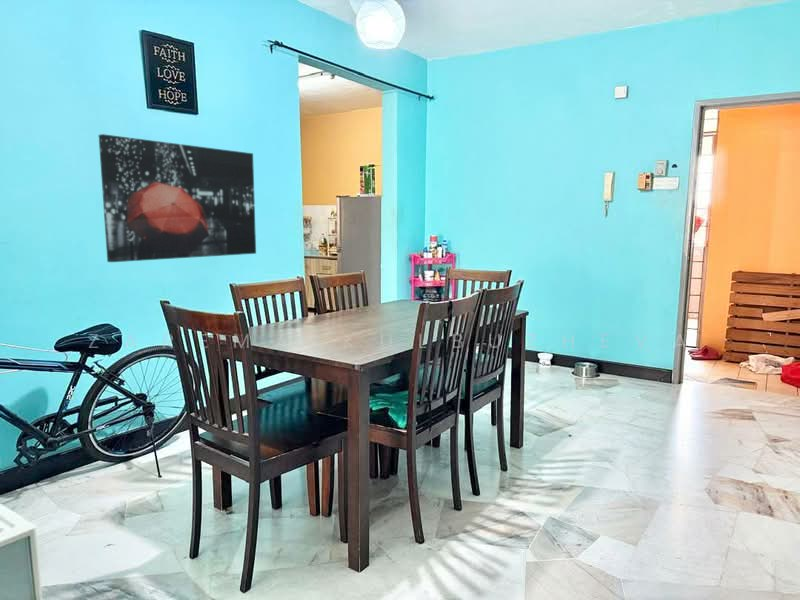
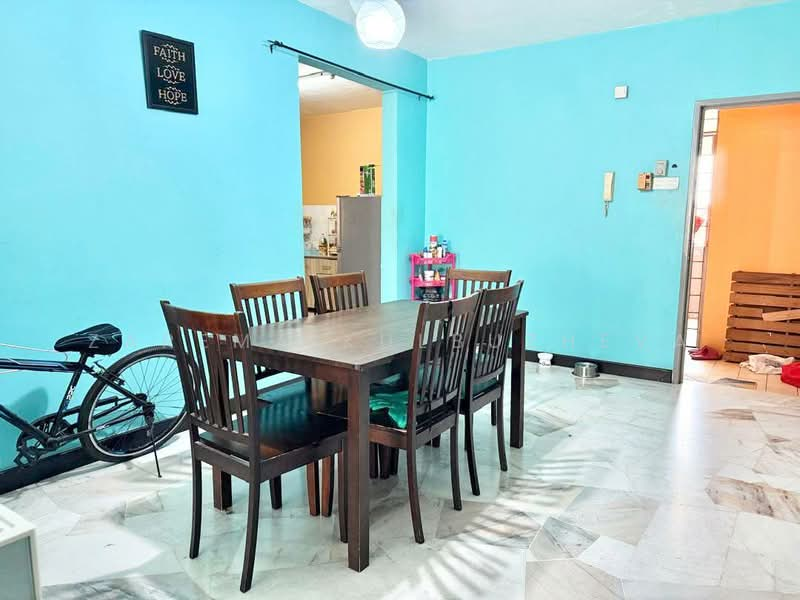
- wall art [98,133,257,263]
